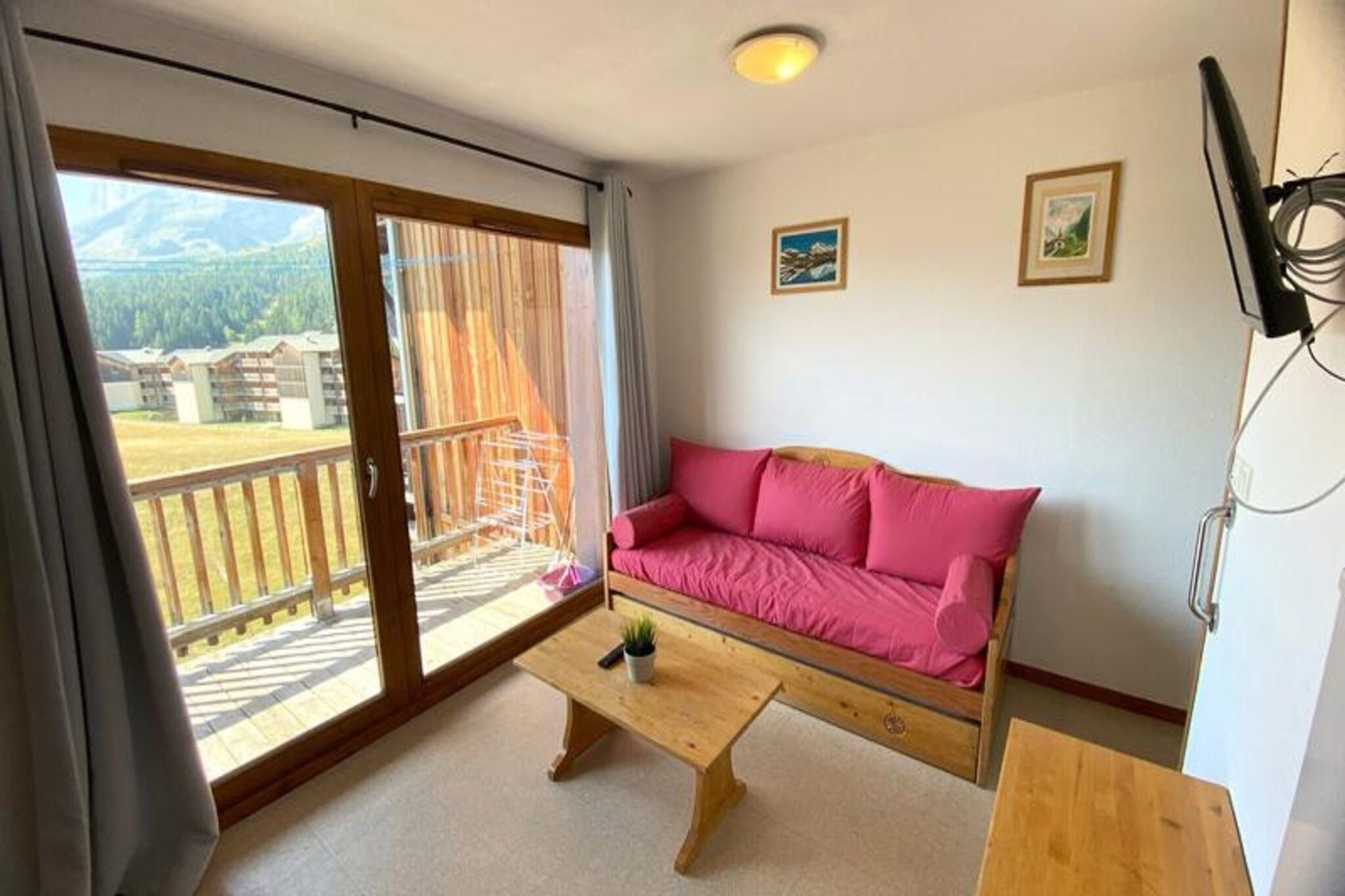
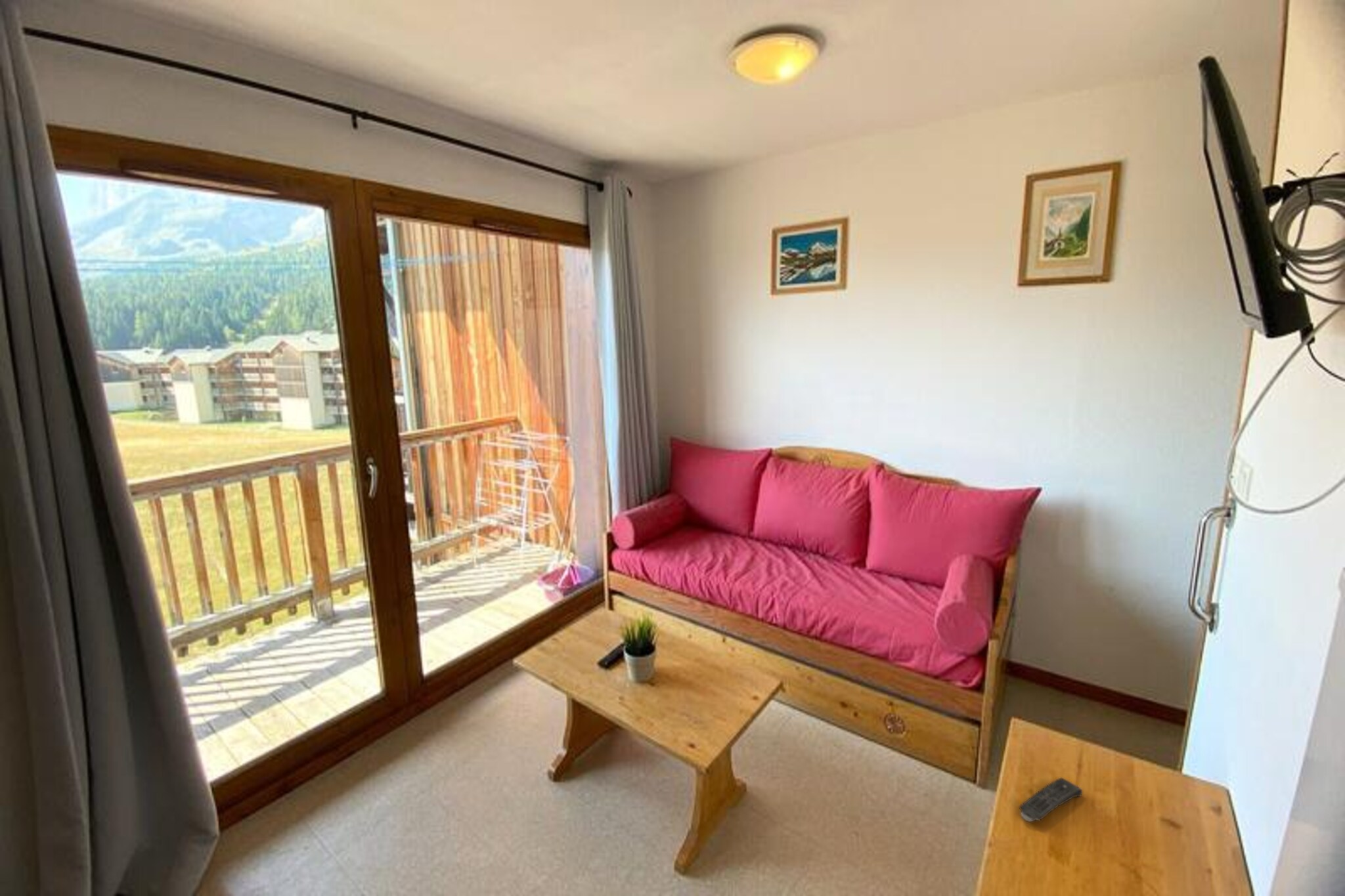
+ remote control [1019,777,1083,822]
